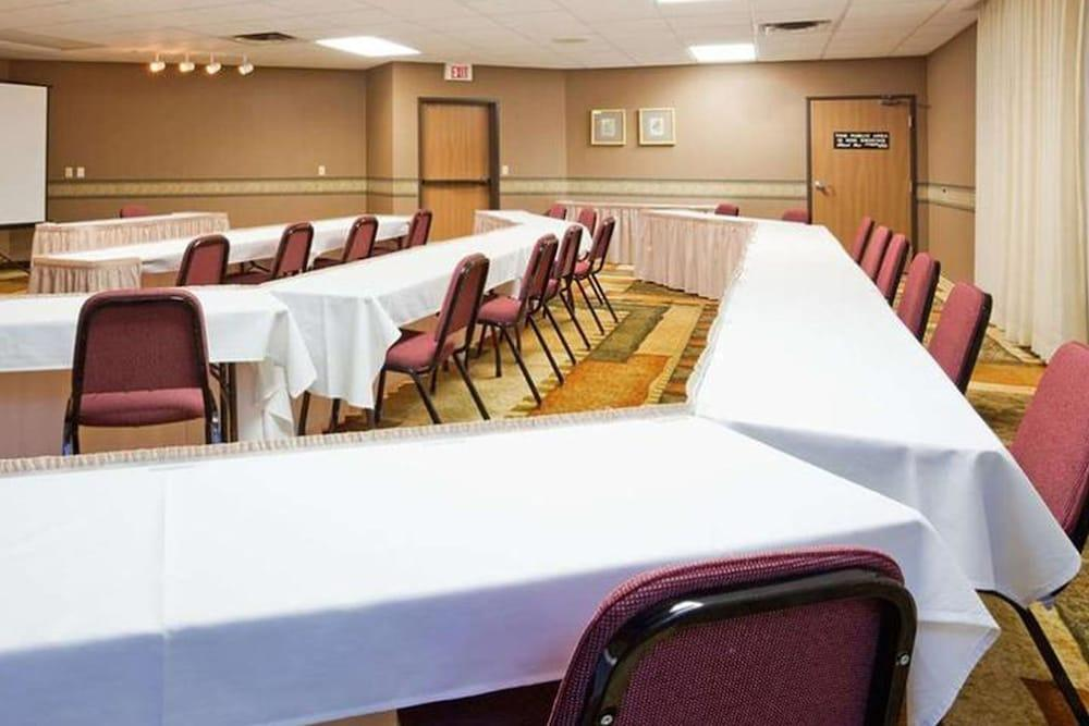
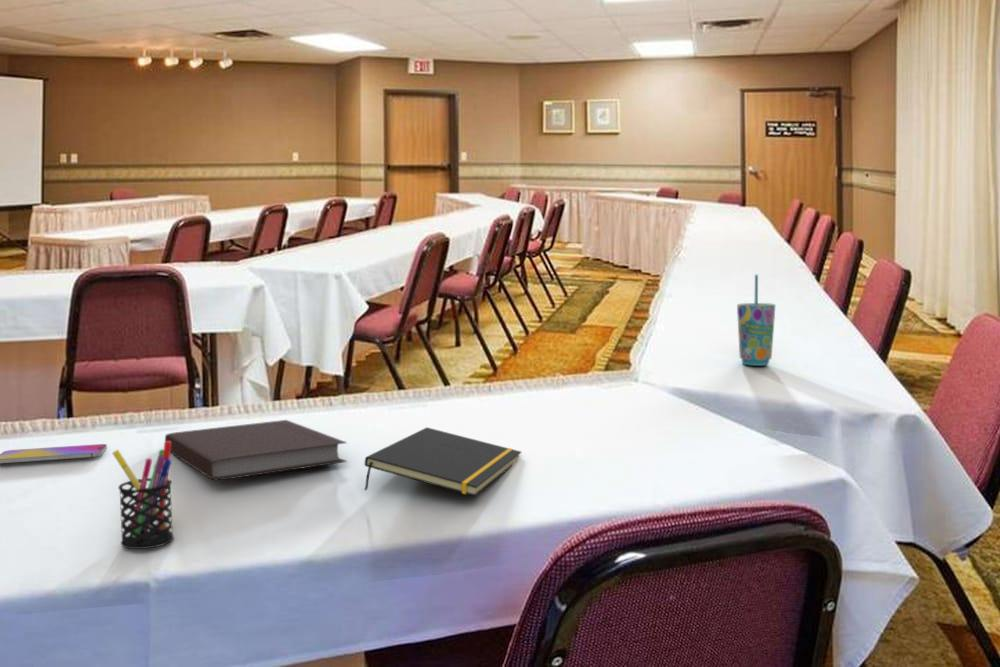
+ cup [736,274,776,367]
+ notebook [164,419,348,481]
+ pen holder [111,440,175,550]
+ smartphone [0,443,108,464]
+ notepad [364,426,522,497]
